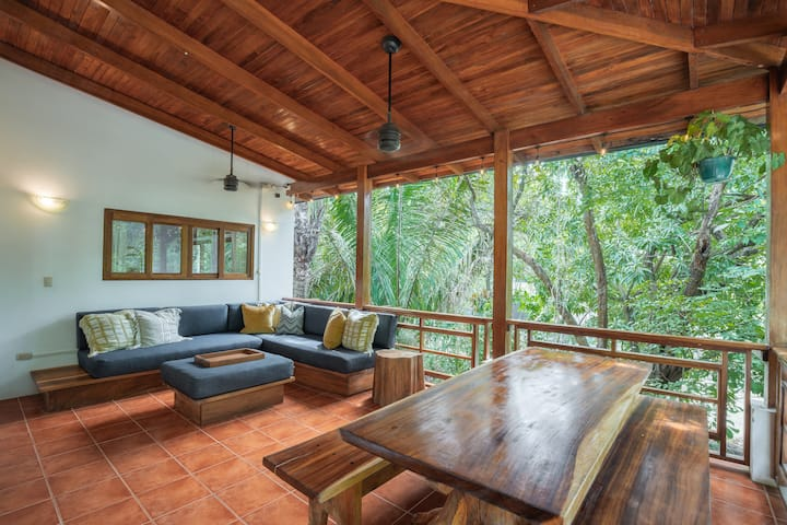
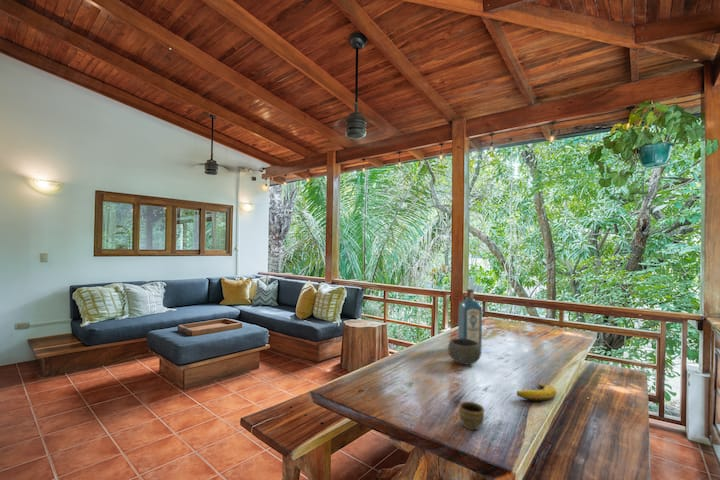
+ banana [516,383,557,402]
+ cup [458,401,486,431]
+ bowl [447,337,482,366]
+ liquor [457,288,483,349]
